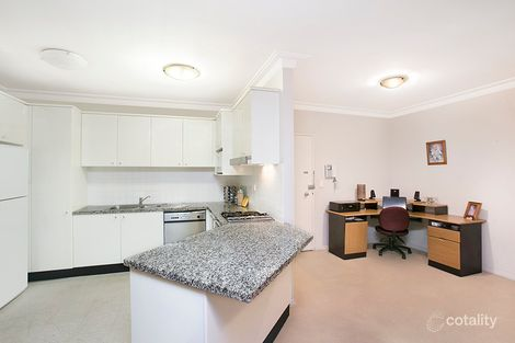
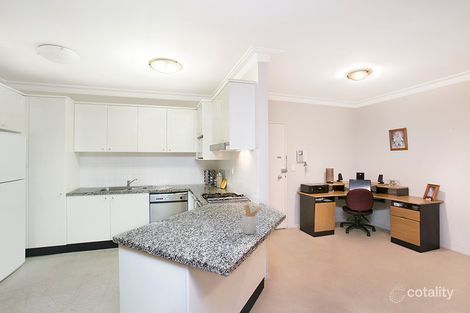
+ utensil holder [241,204,263,235]
